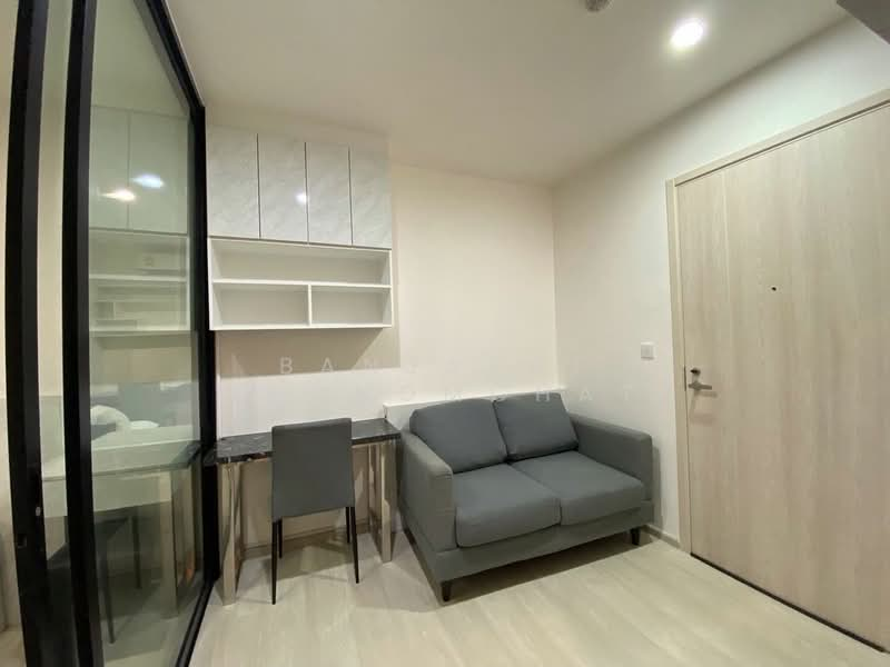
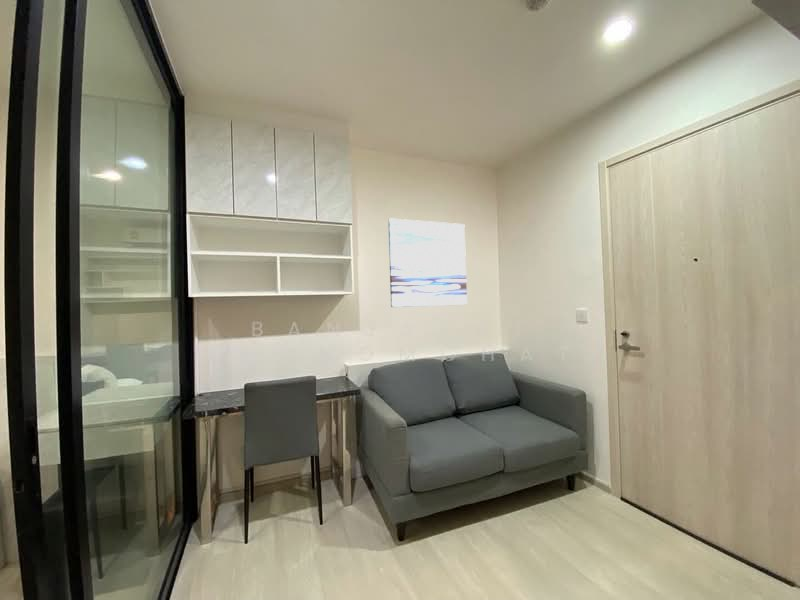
+ wall art [387,217,468,308]
